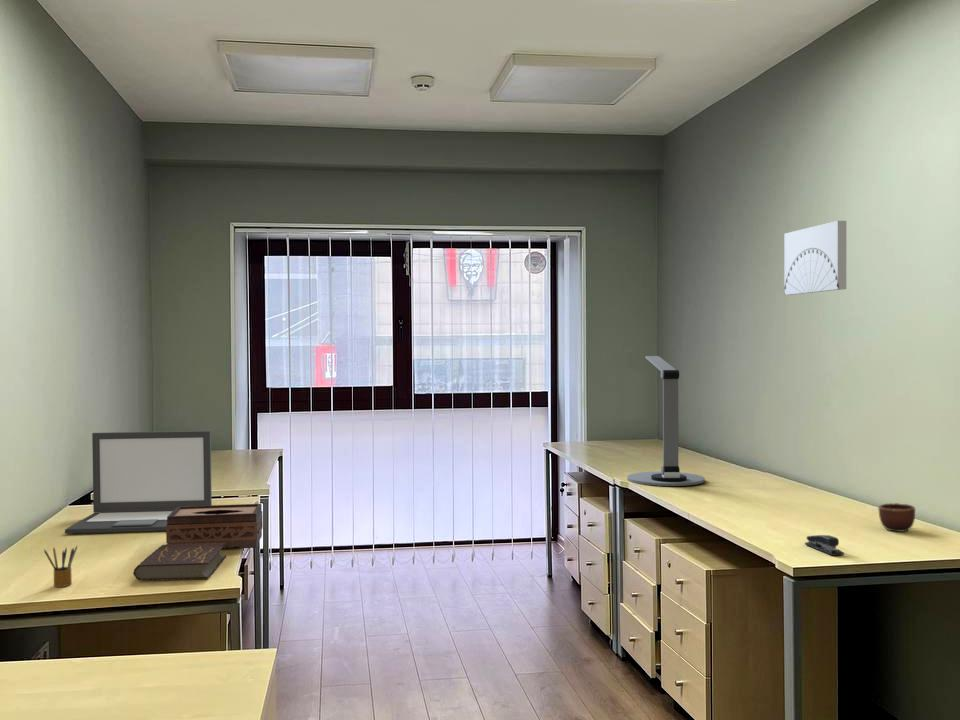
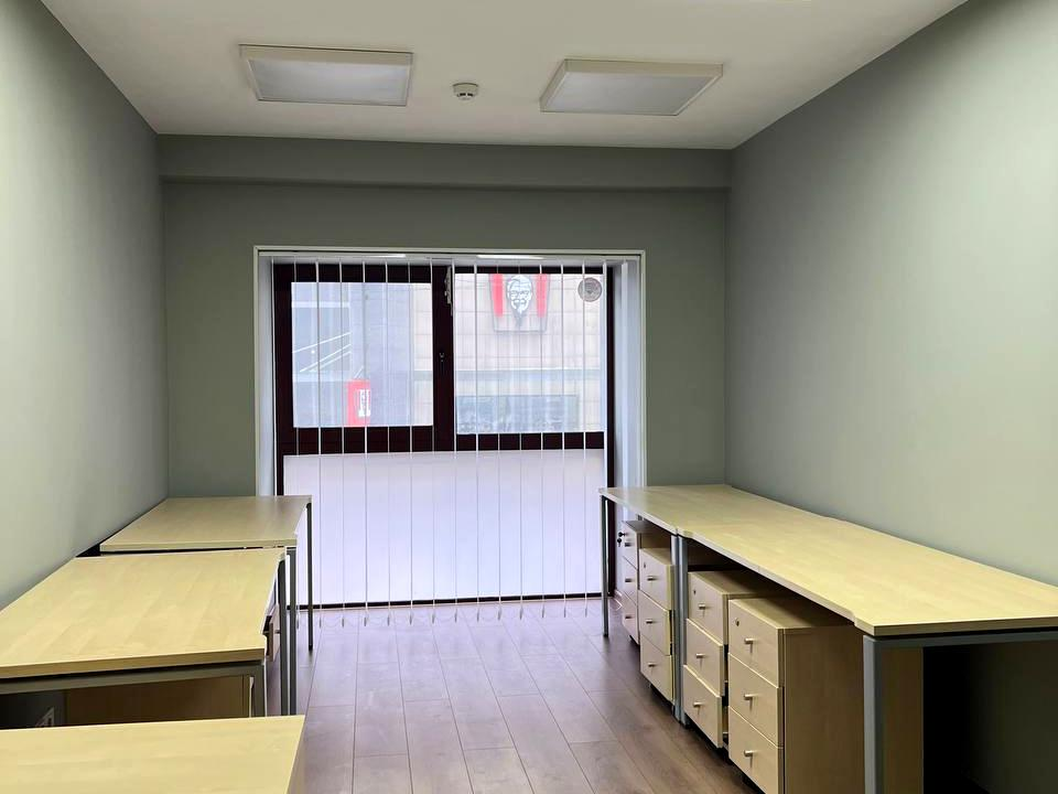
- wall art [783,220,847,296]
- tissue box [165,503,264,549]
- book [132,542,227,581]
- laptop [64,430,213,535]
- stapler [804,534,845,556]
- pencil box [43,545,78,588]
- mug [877,502,916,533]
- desk lamp [626,355,706,487]
